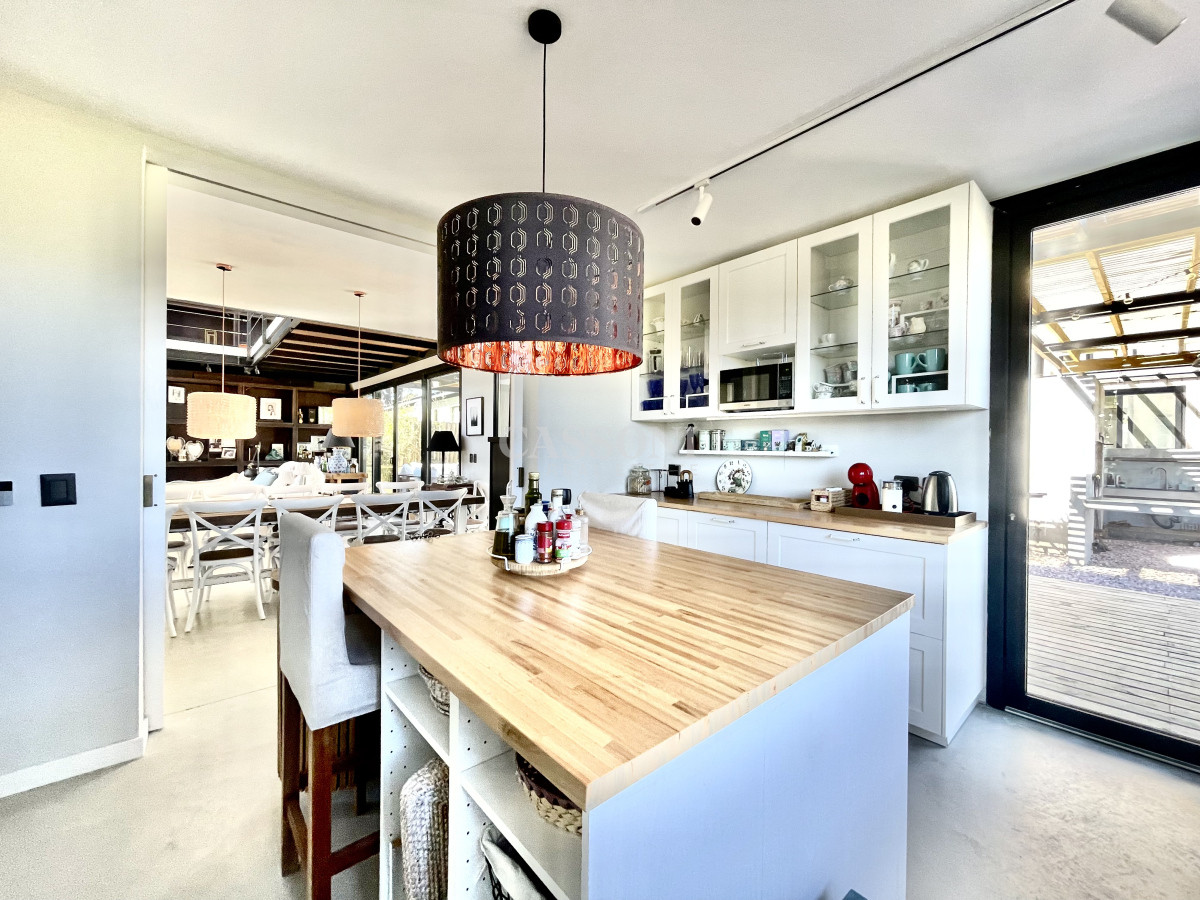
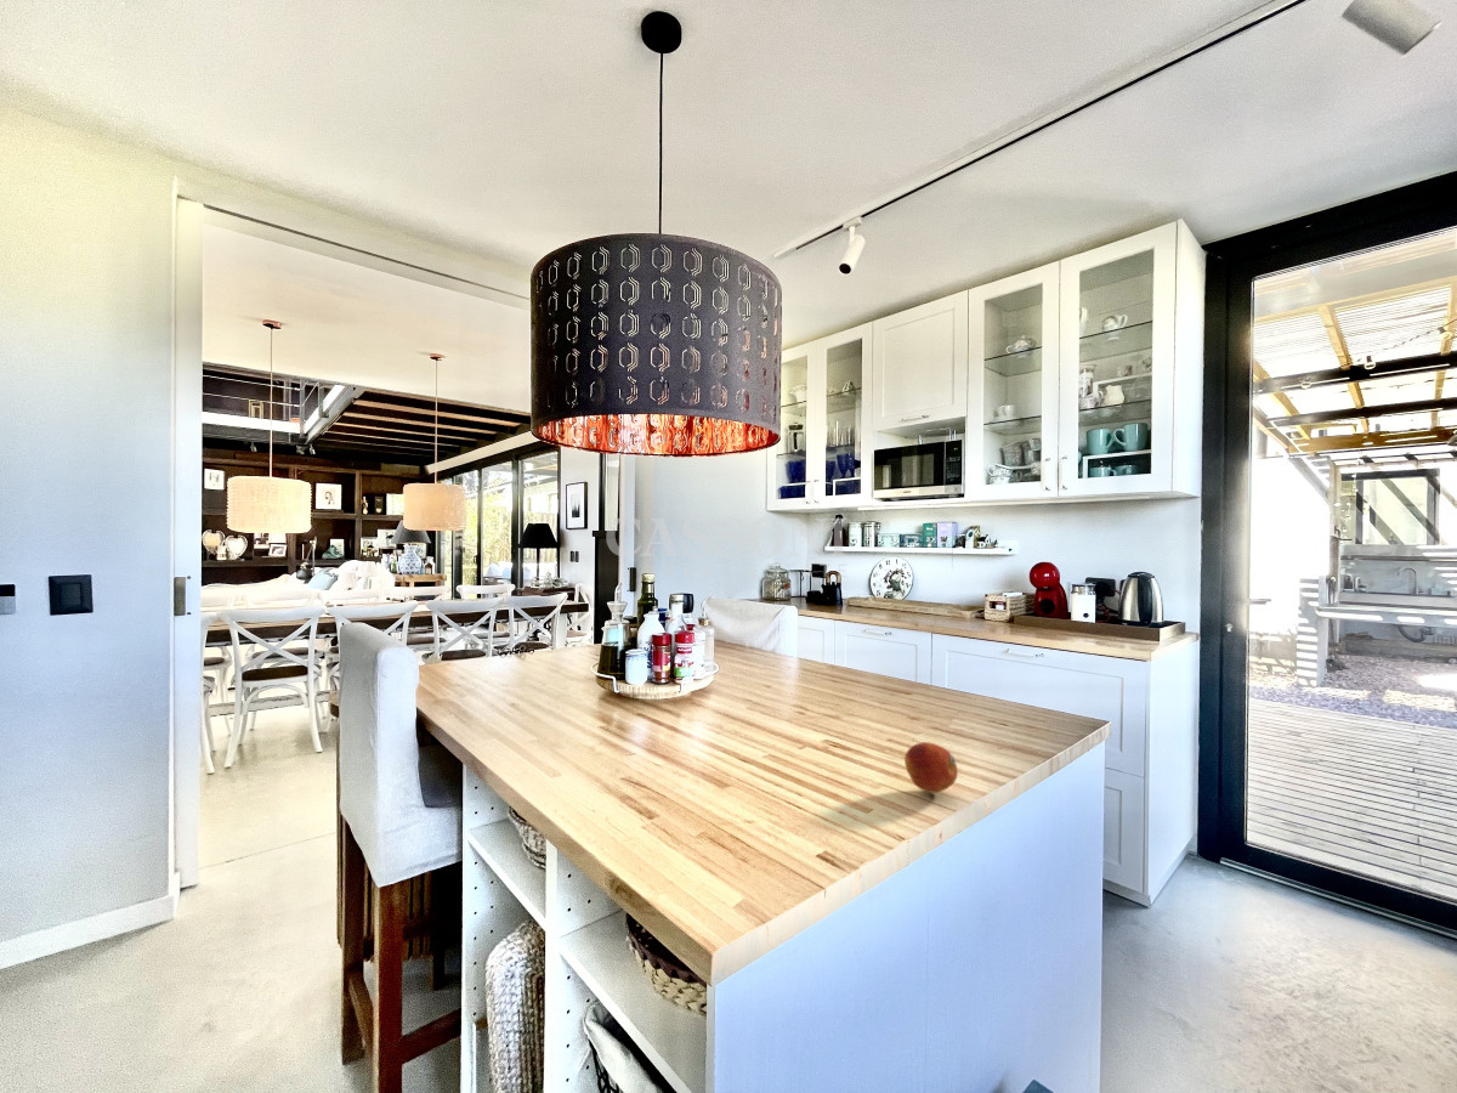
+ fruit [903,741,959,794]
